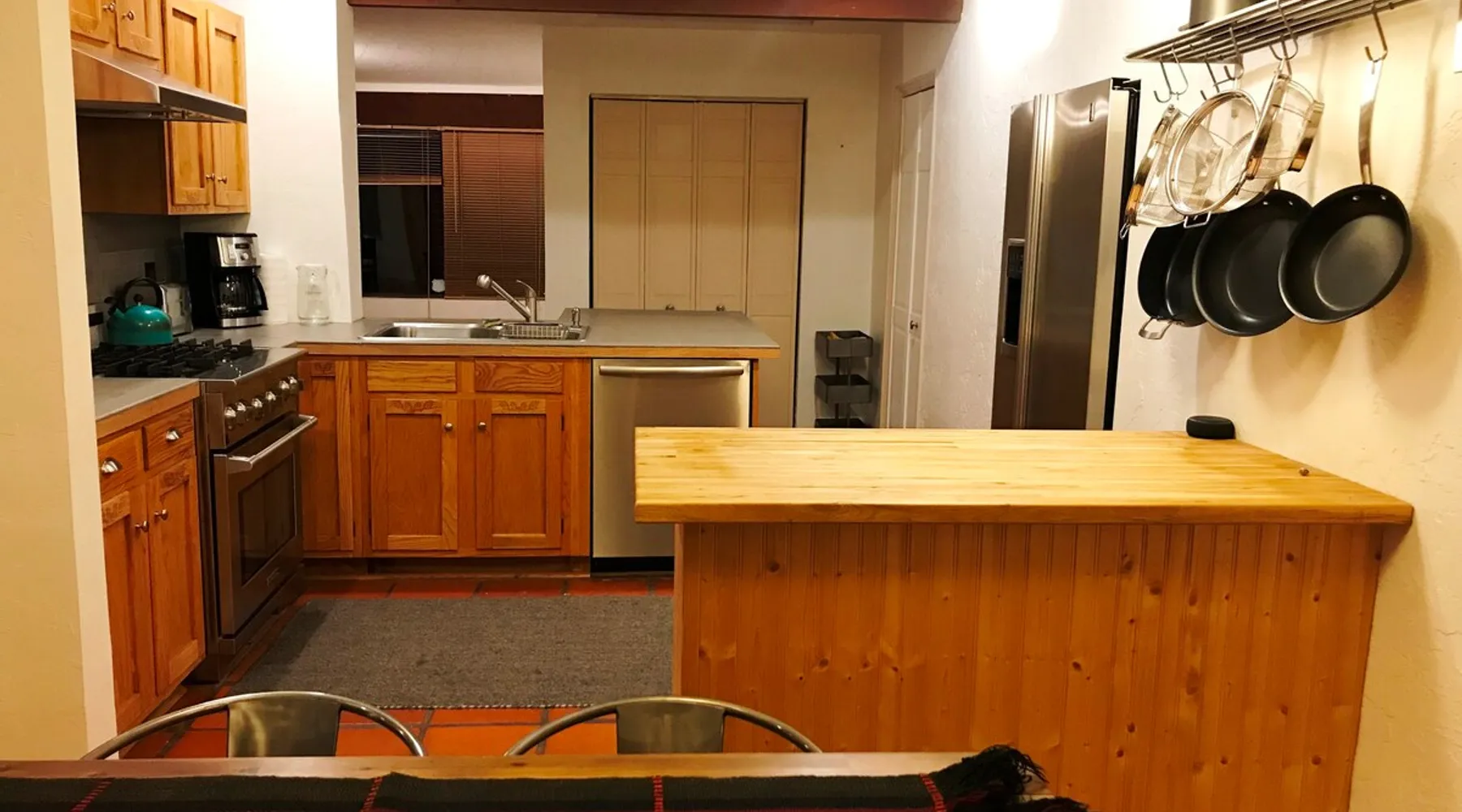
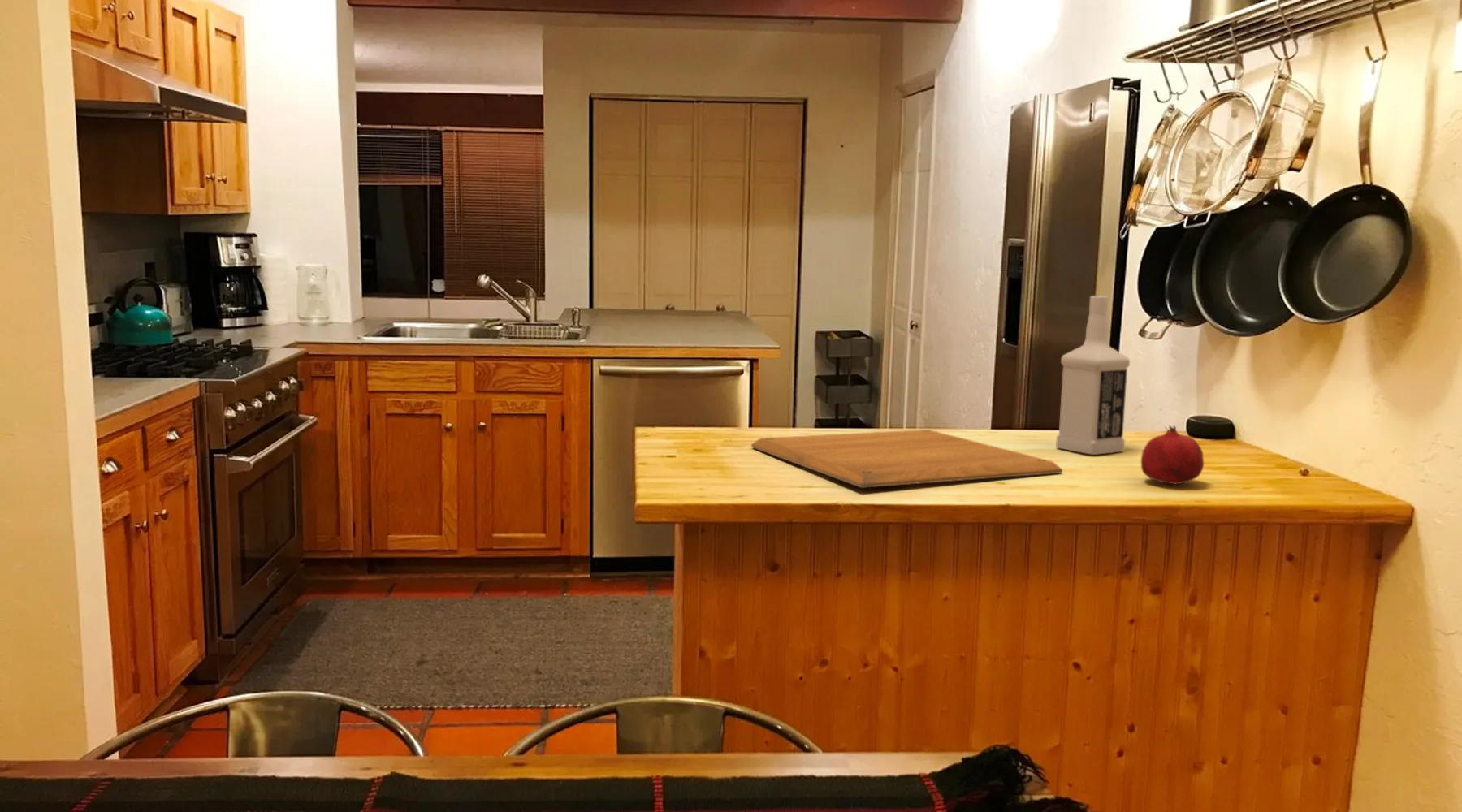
+ fruit [1140,425,1205,485]
+ chopping board [750,429,1063,489]
+ vodka [1055,295,1131,456]
